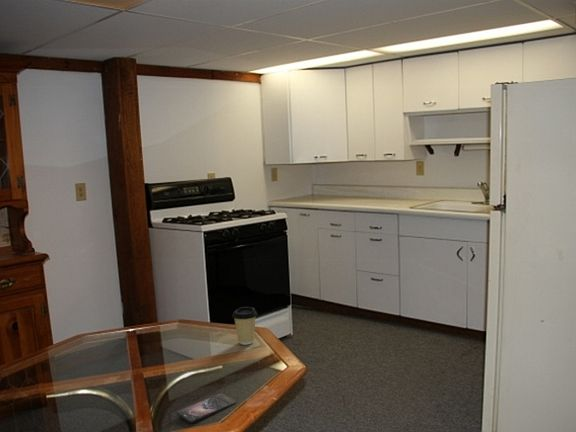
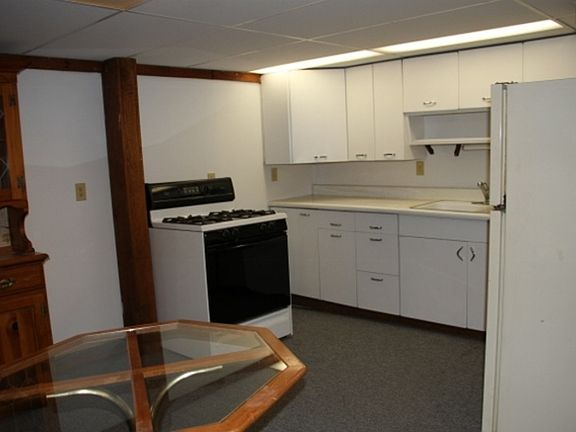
- coffee cup [231,306,258,346]
- smartphone [176,392,238,424]
